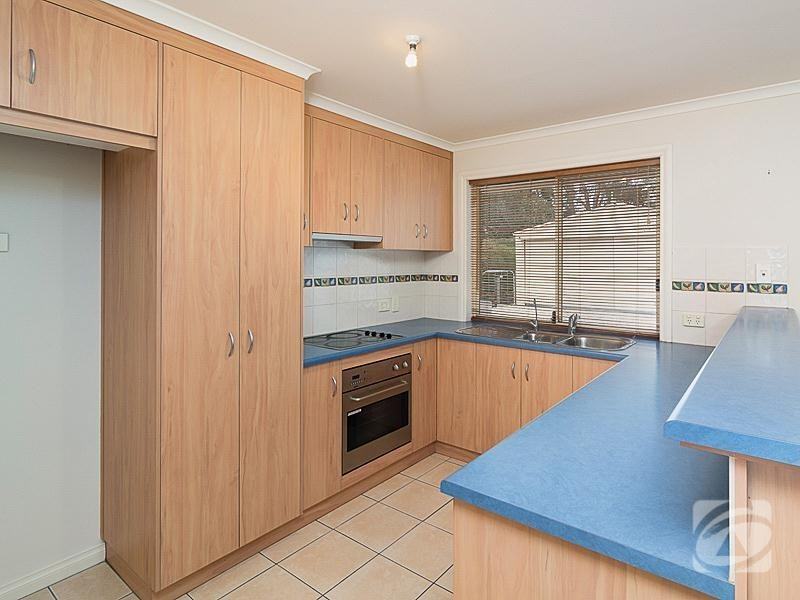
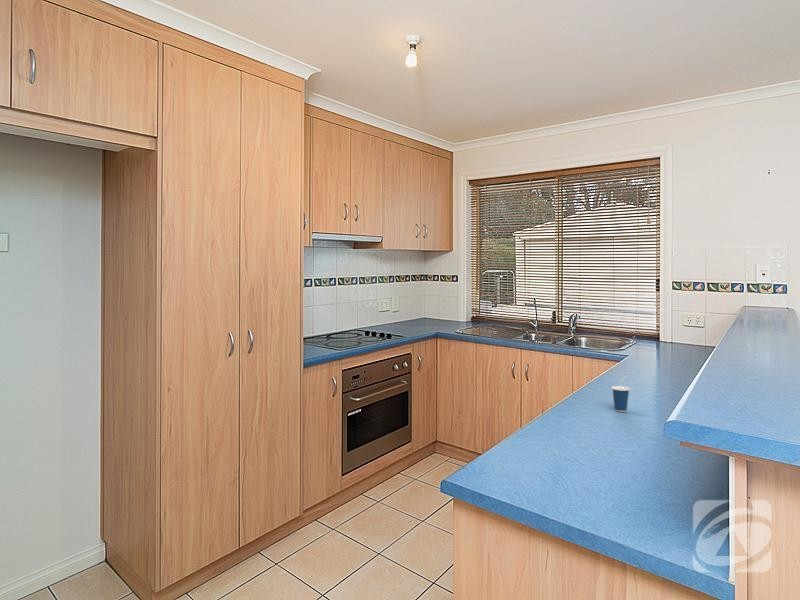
+ cup [611,375,631,413]
